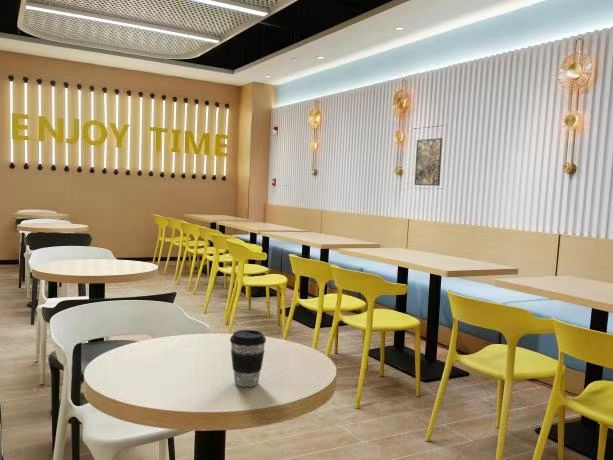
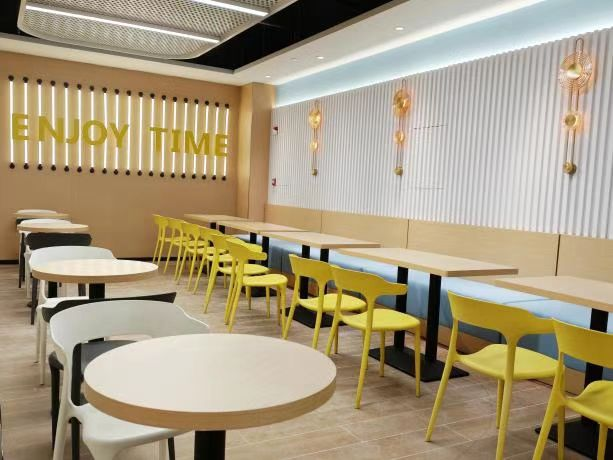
- coffee cup [229,329,267,388]
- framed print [414,137,443,187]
